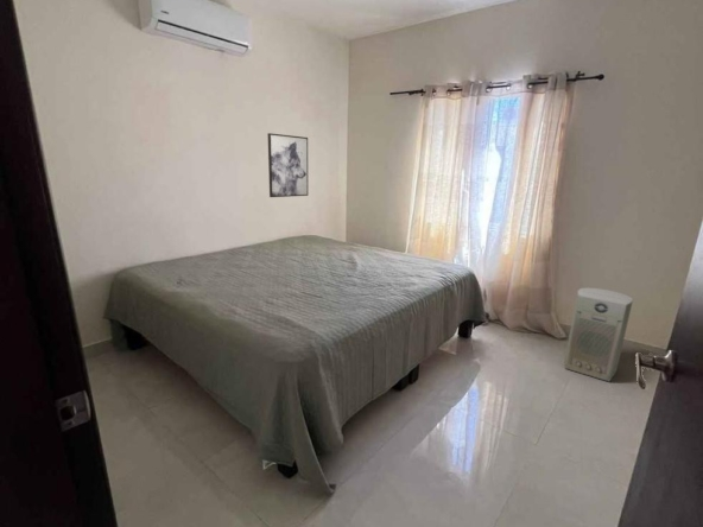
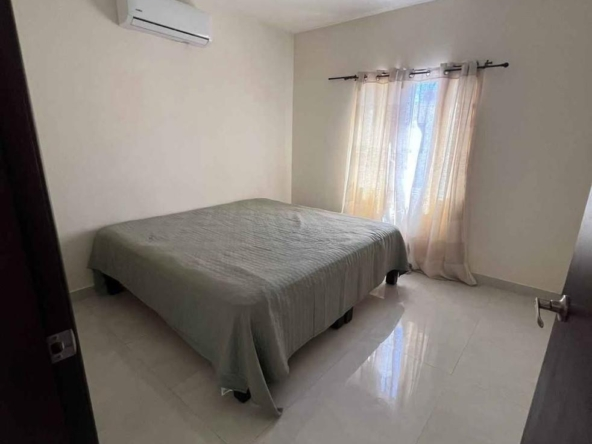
- fan [564,287,634,382]
- wall art [266,132,309,198]
